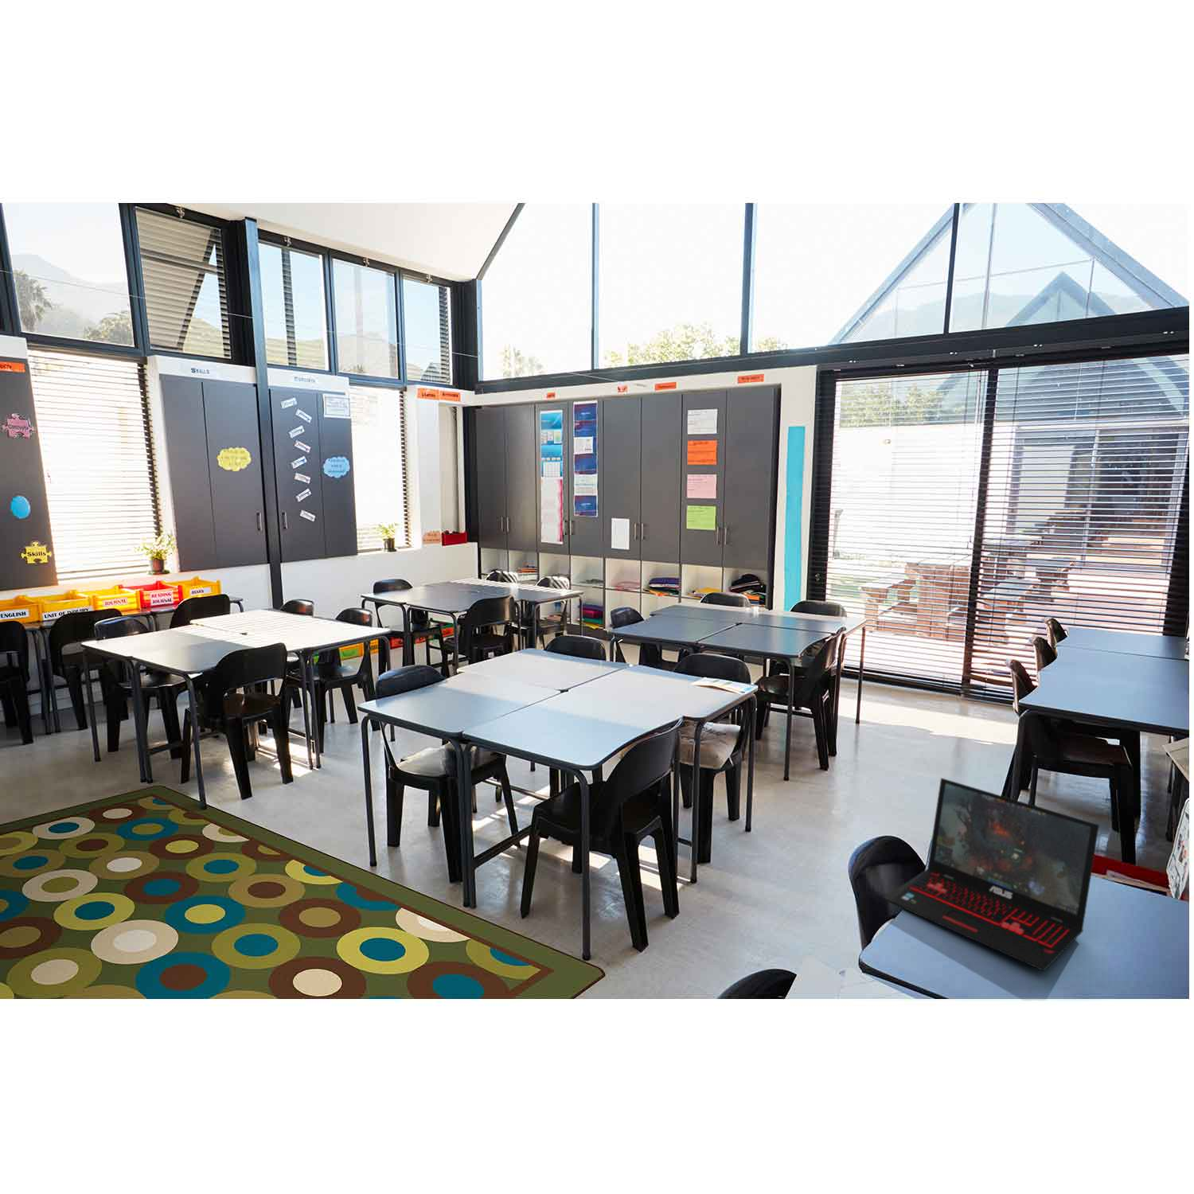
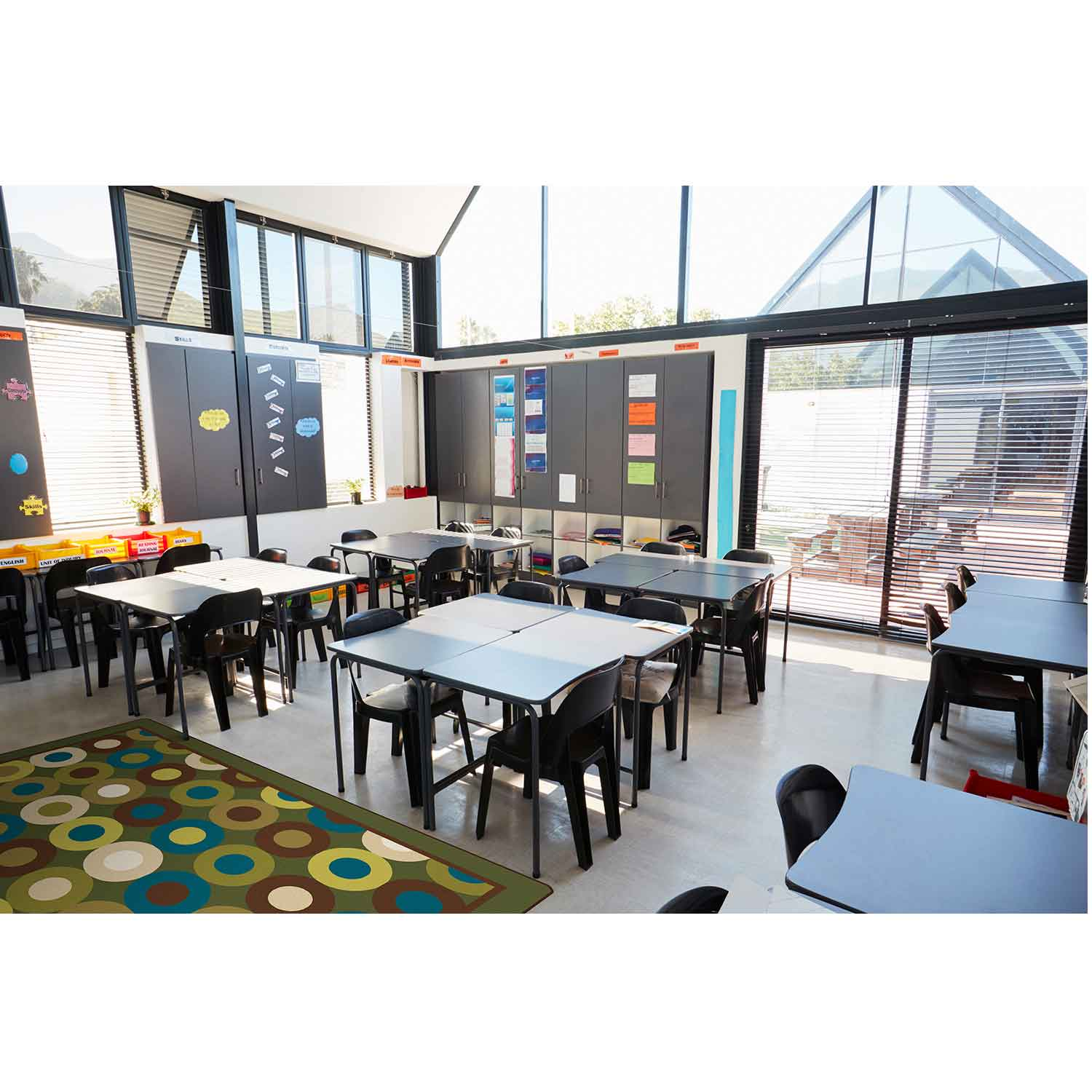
- laptop [882,777,1100,972]
